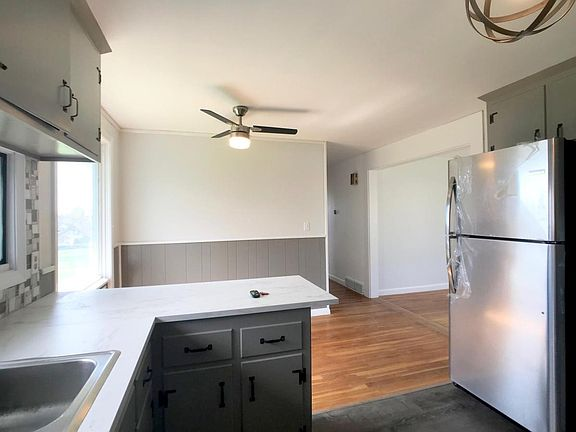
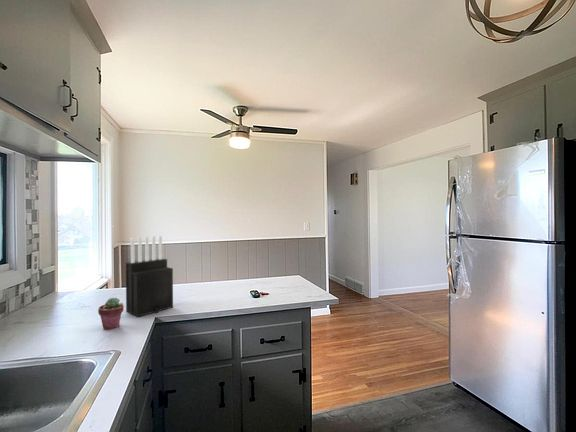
+ potted succulent [97,297,125,330]
+ knife block [125,235,174,318]
